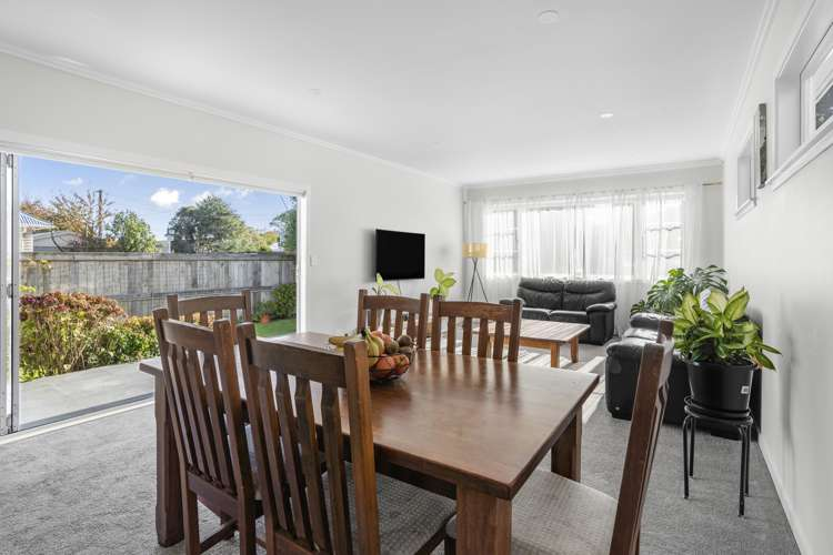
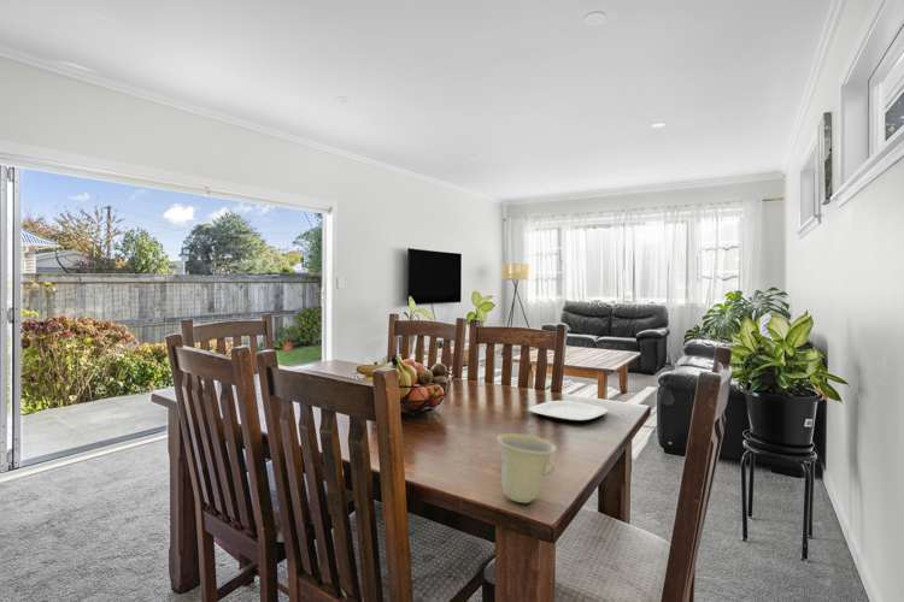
+ plate [528,400,609,423]
+ cup [495,432,558,504]
